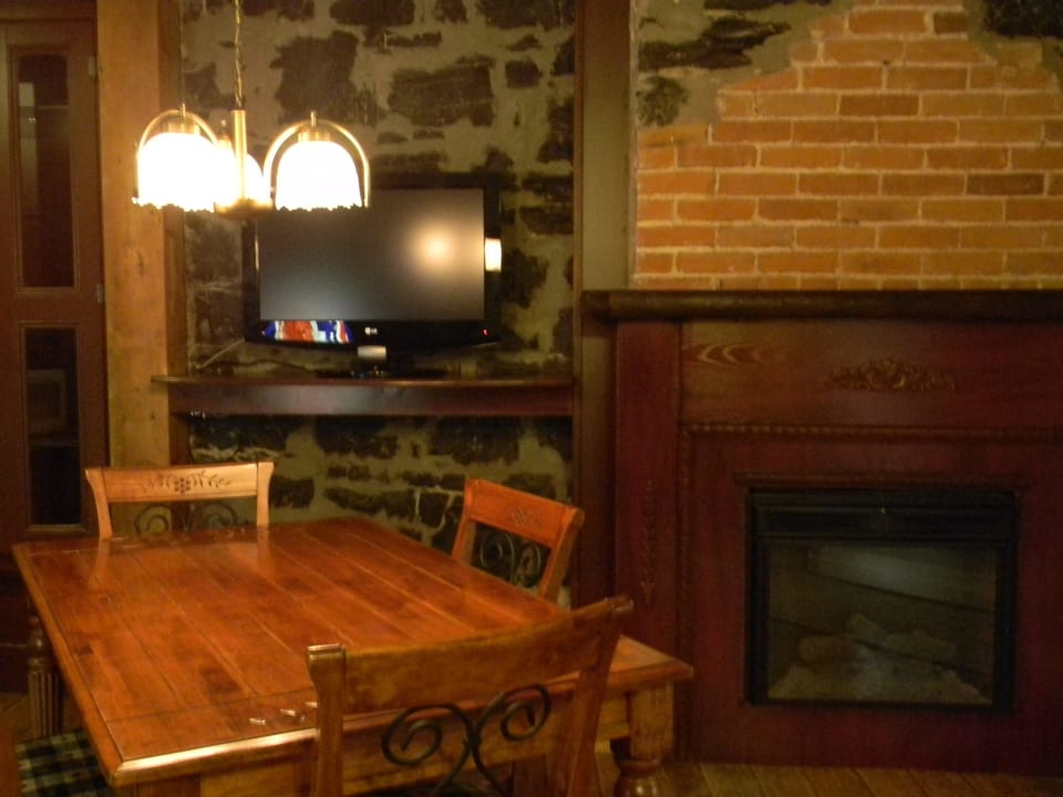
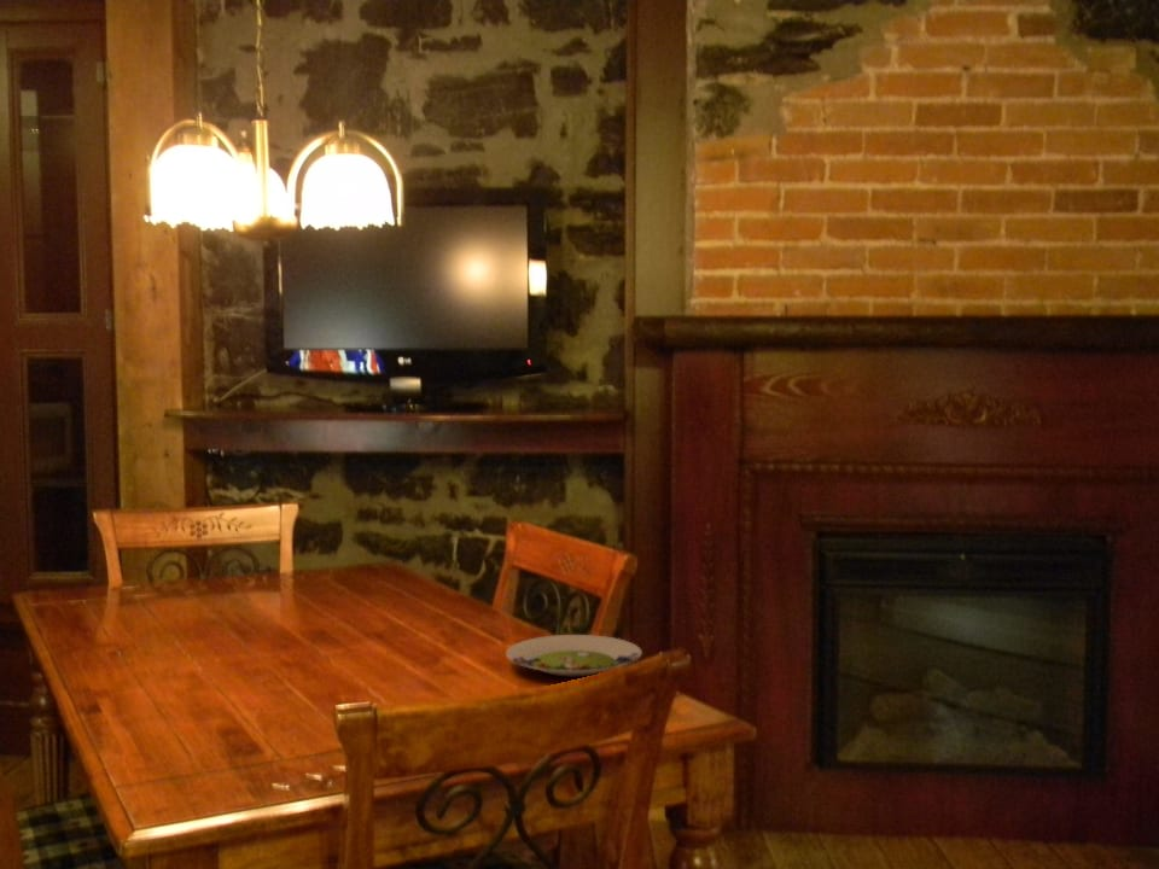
+ salad plate [505,634,643,678]
